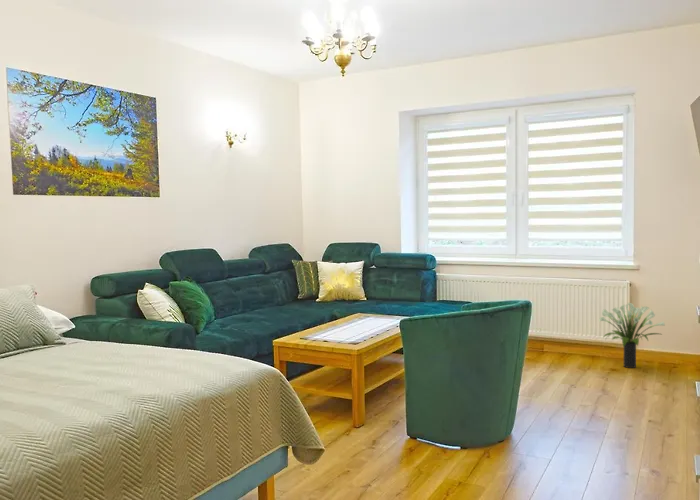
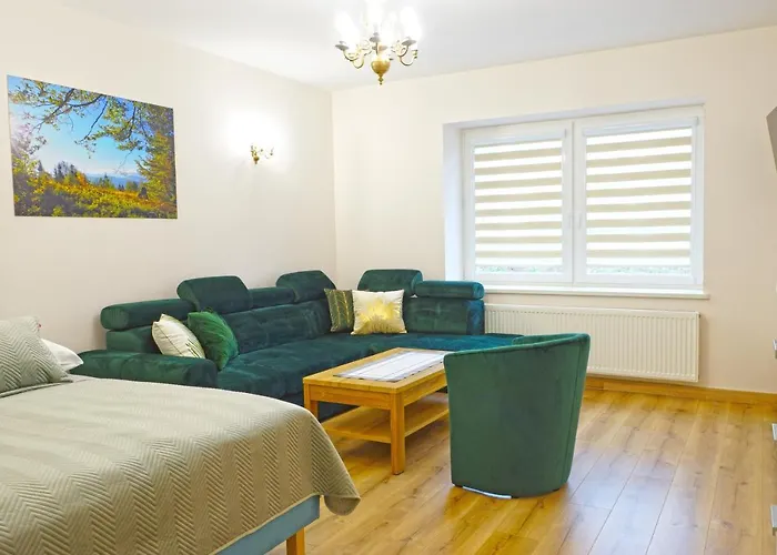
- potted plant [598,302,666,369]
